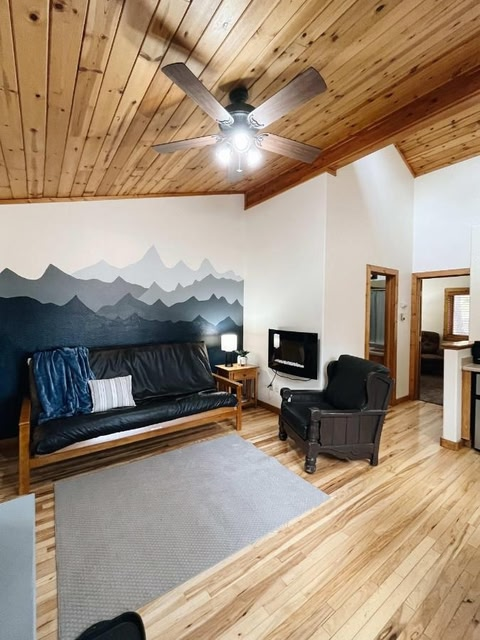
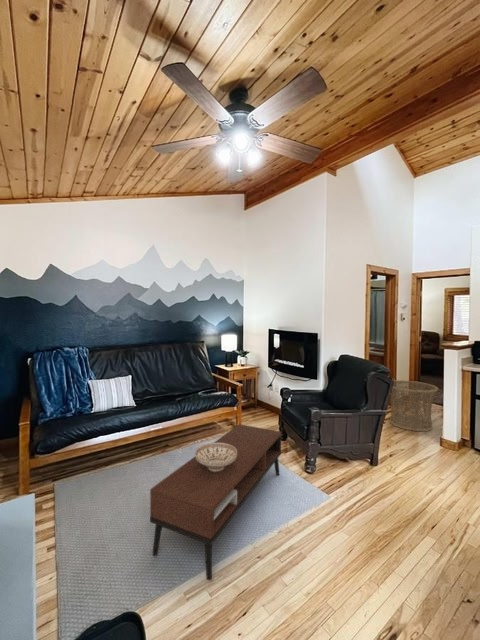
+ coffee table [149,423,282,581]
+ basket [389,379,439,432]
+ decorative bowl [194,442,237,472]
